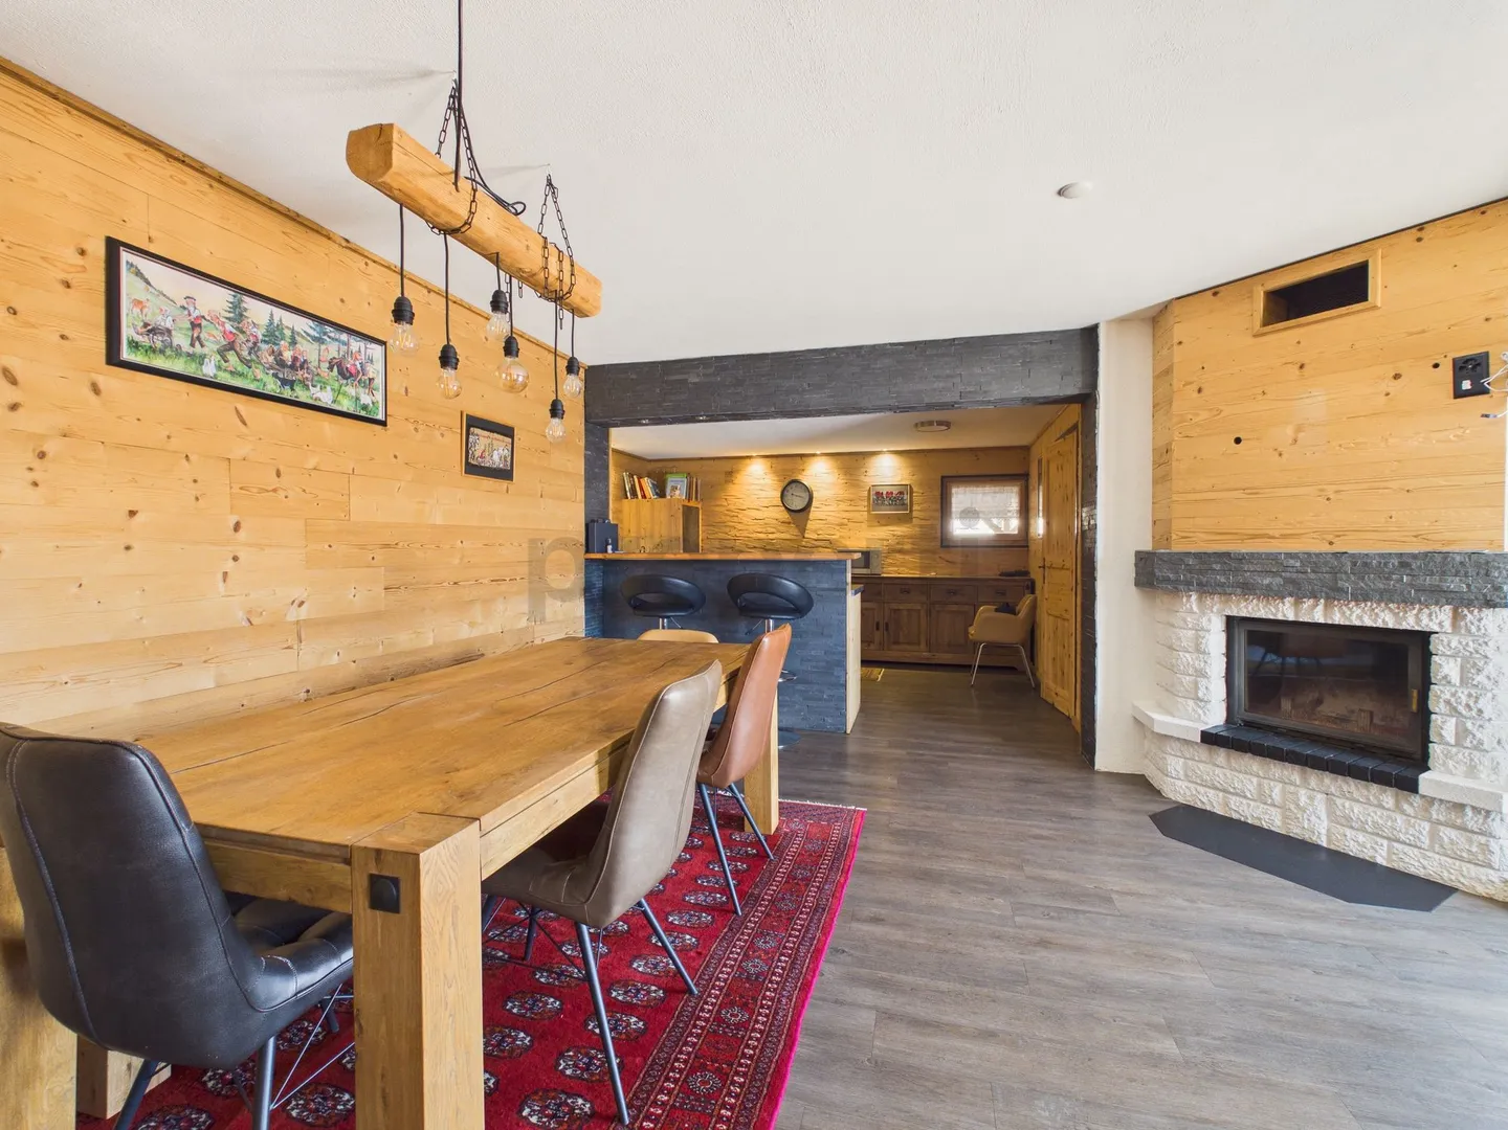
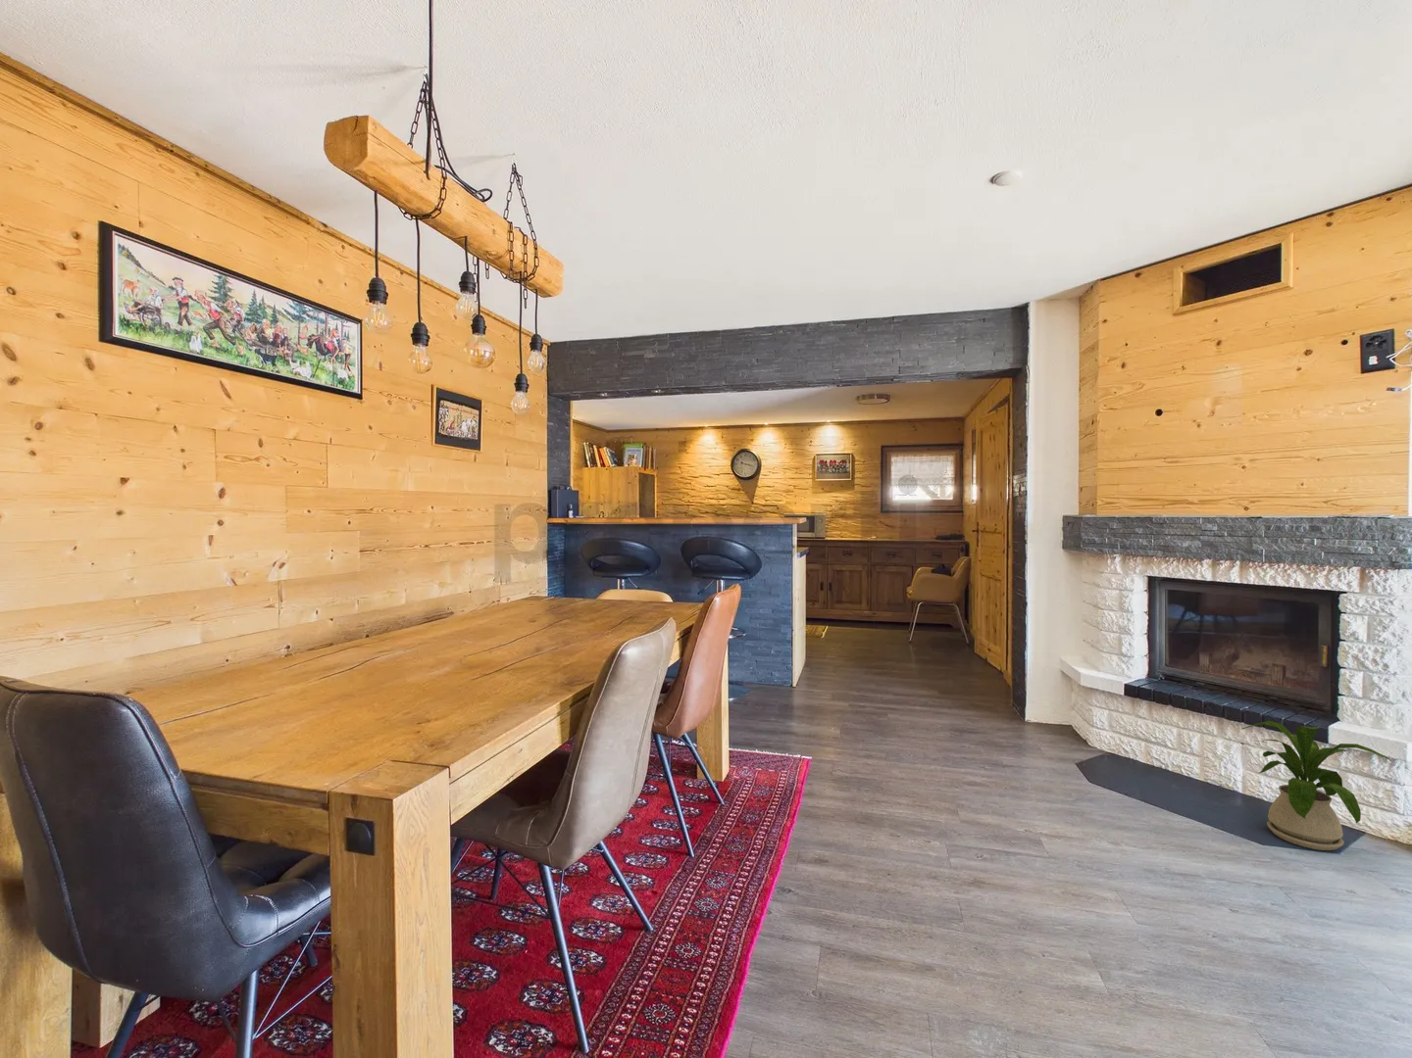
+ house plant [1242,720,1391,851]
